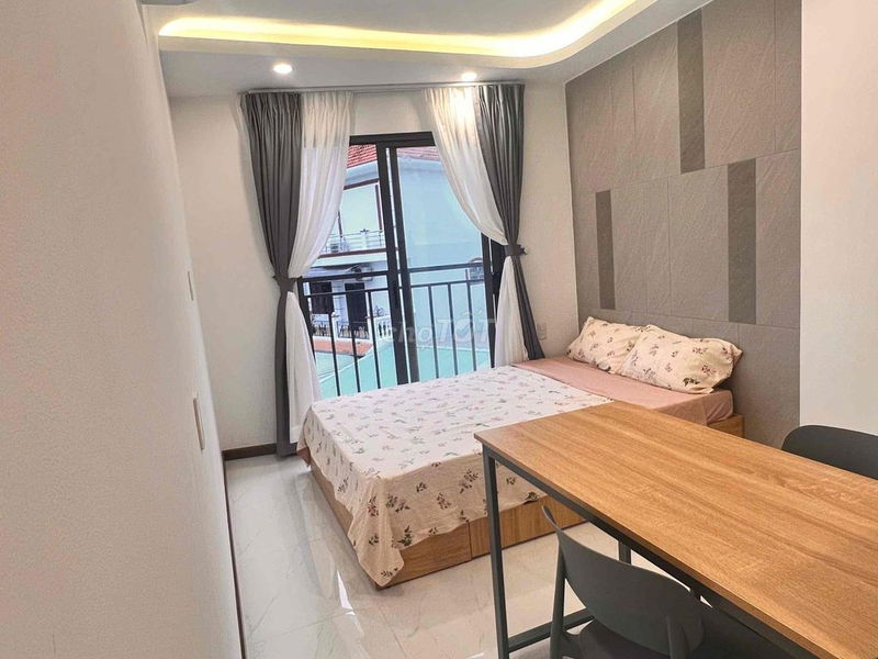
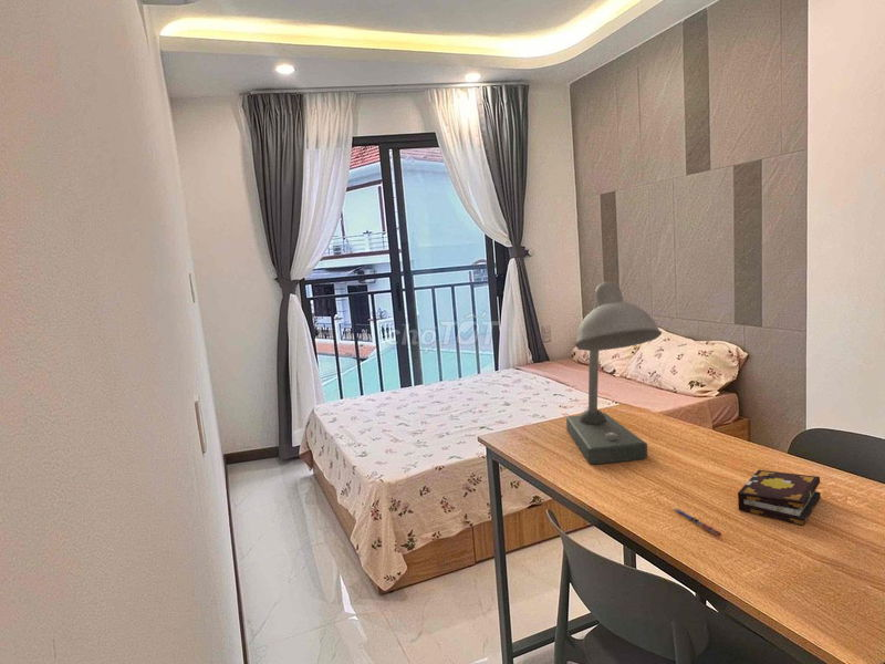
+ desk lamp [565,280,663,465]
+ book [737,469,821,526]
+ pen [674,507,722,537]
